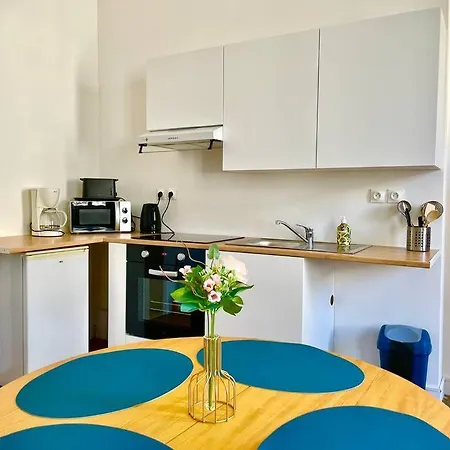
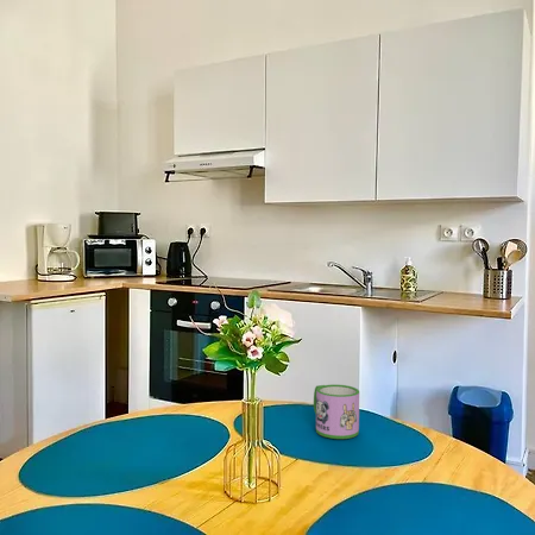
+ mug [313,384,360,440]
